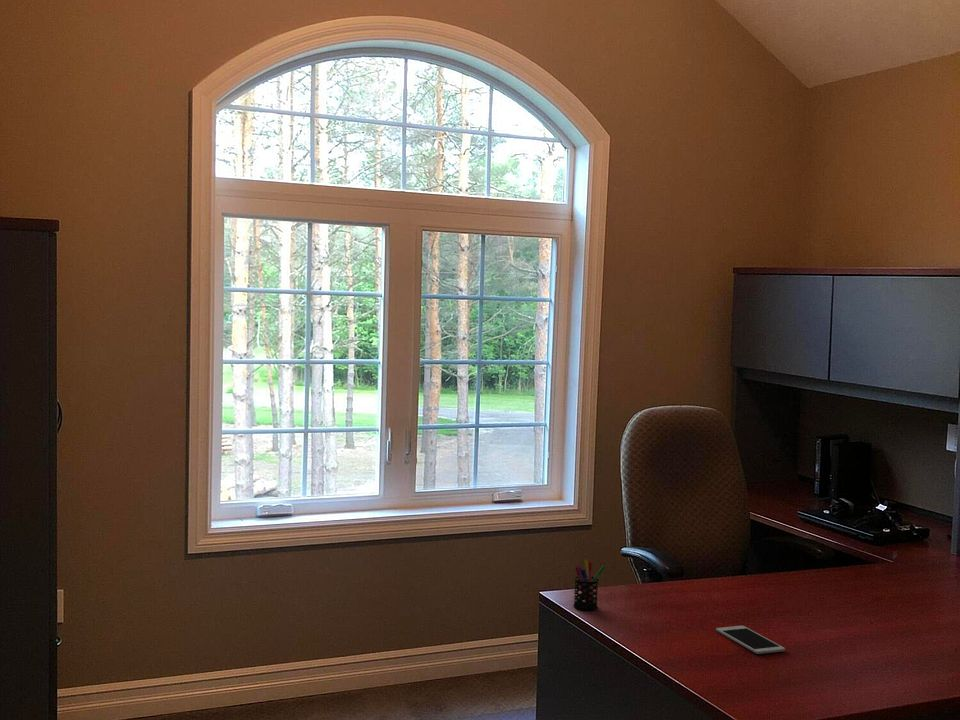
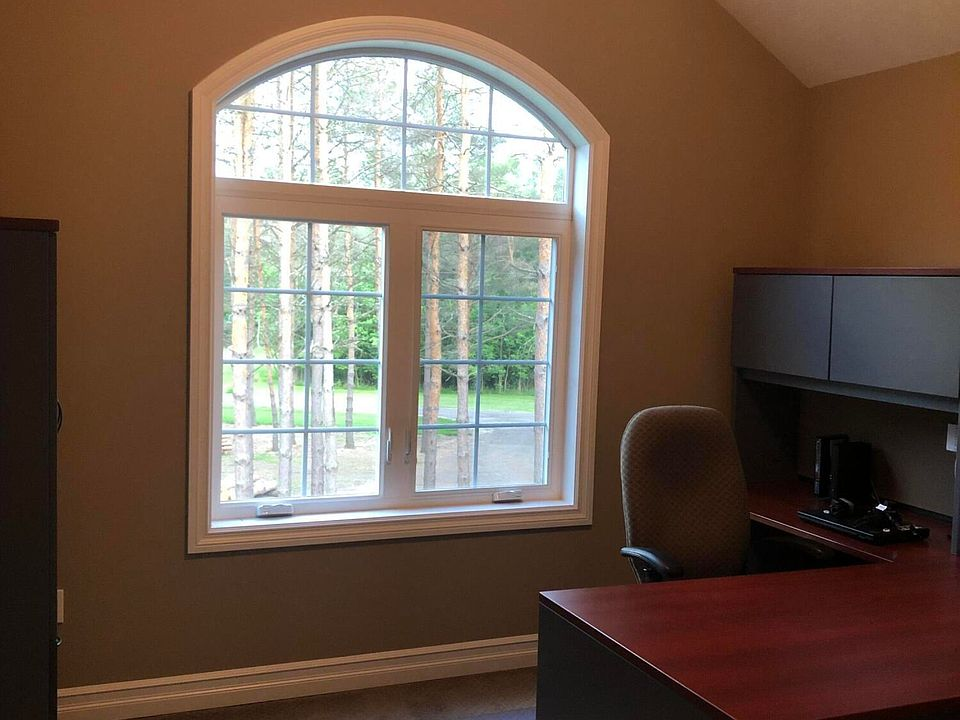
- pen holder [573,558,606,612]
- cell phone [715,625,786,655]
